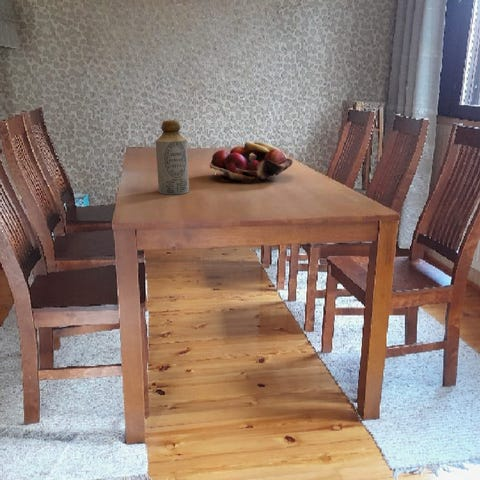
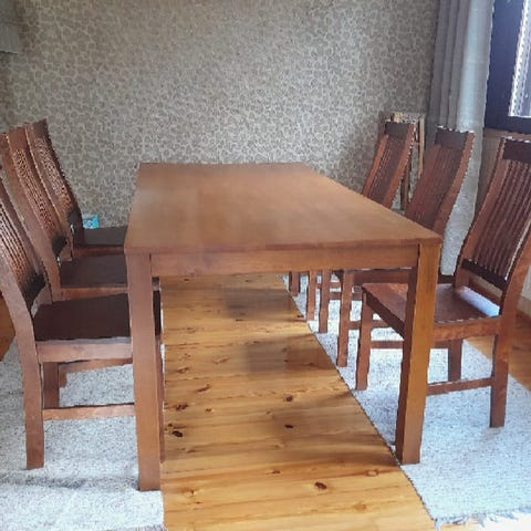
- bottle [155,119,190,196]
- fruit basket [209,141,294,184]
